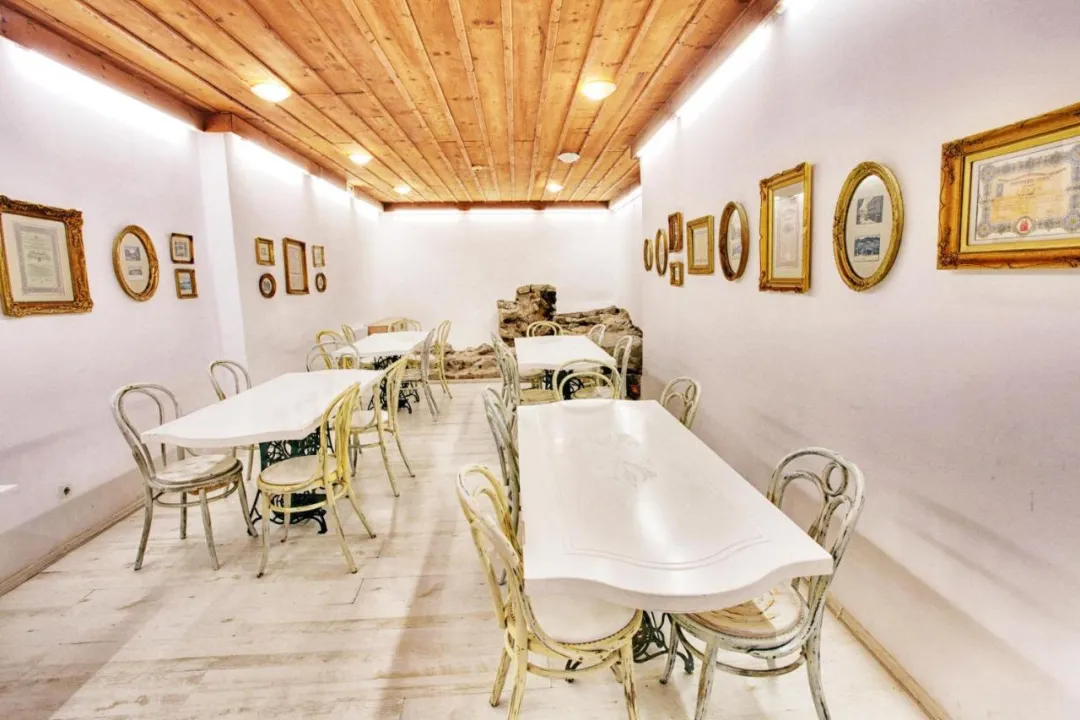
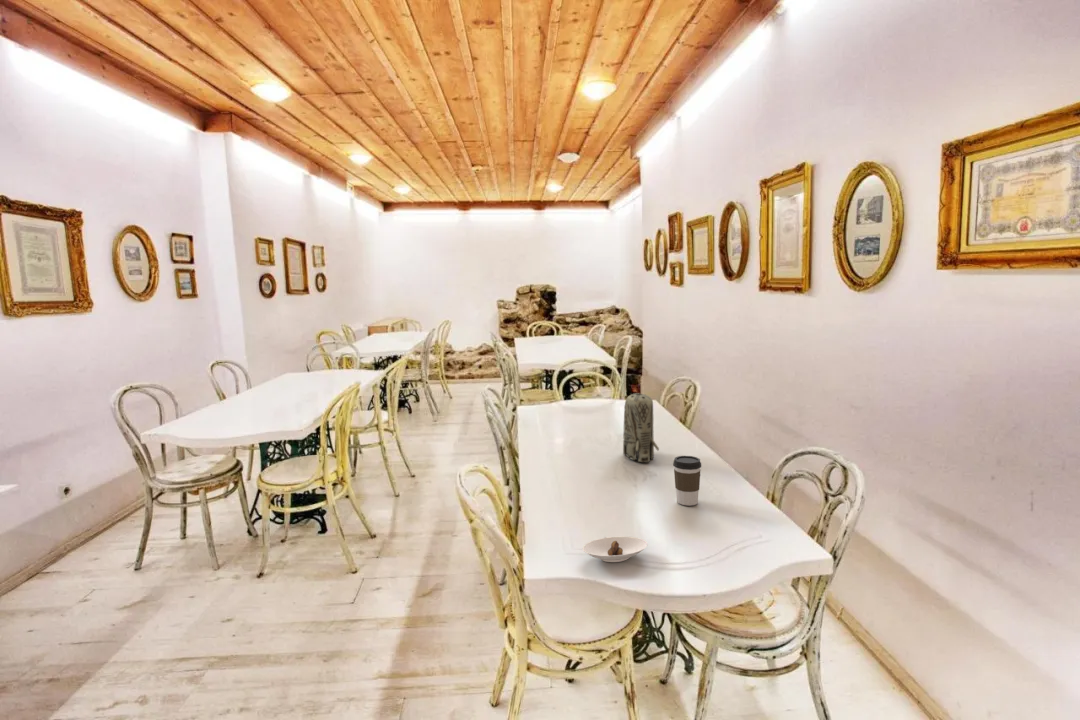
+ toy elephant [622,393,660,463]
+ saucer [581,535,649,563]
+ coffee cup [672,455,702,507]
